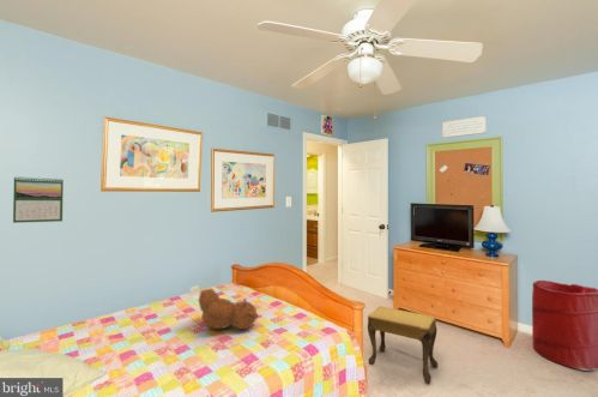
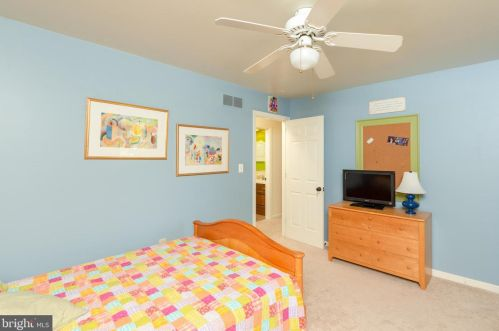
- calendar [12,175,65,224]
- teddy bear [198,287,259,331]
- footstool [367,306,439,385]
- laundry hamper [531,279,598,372]
